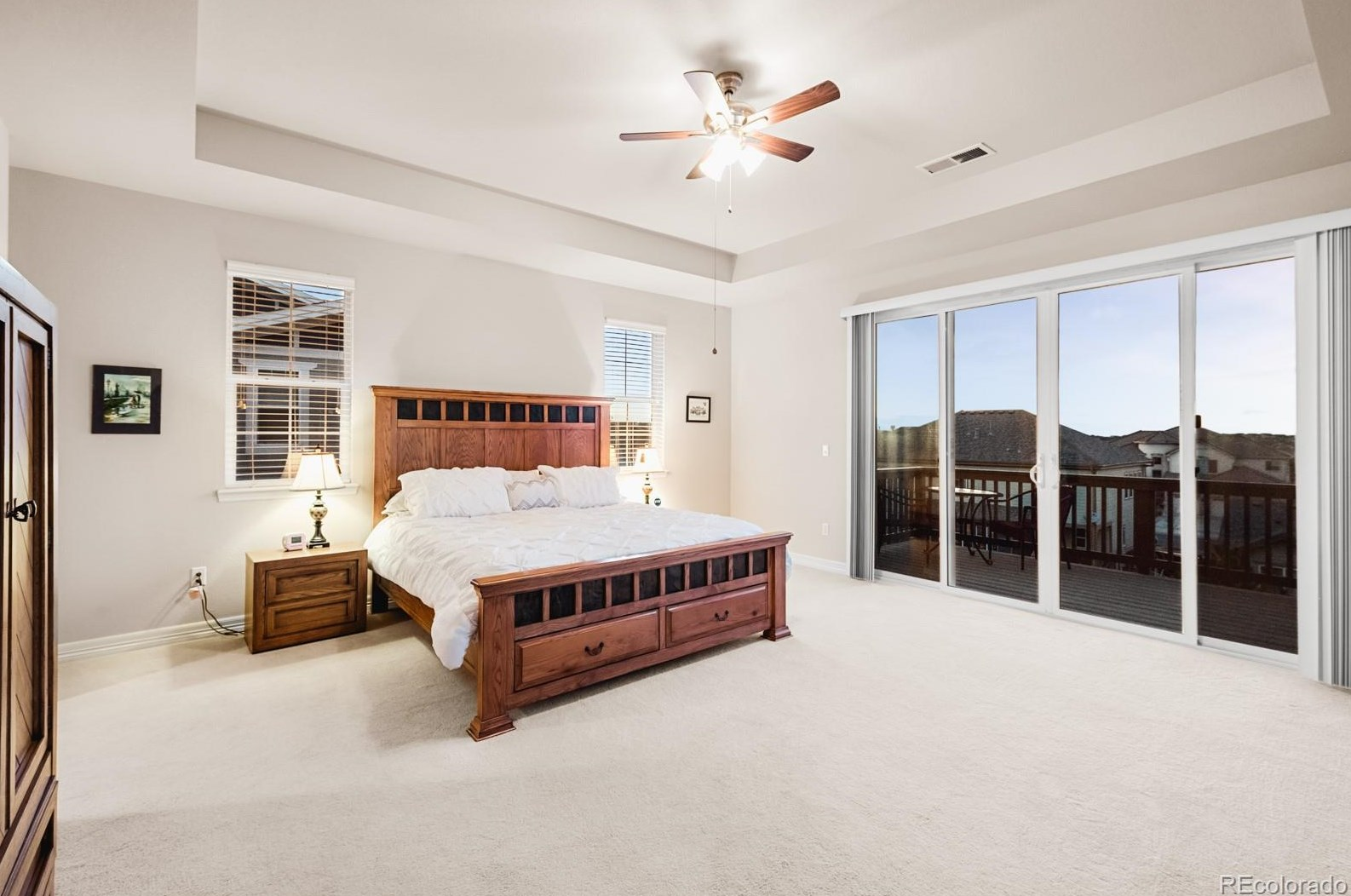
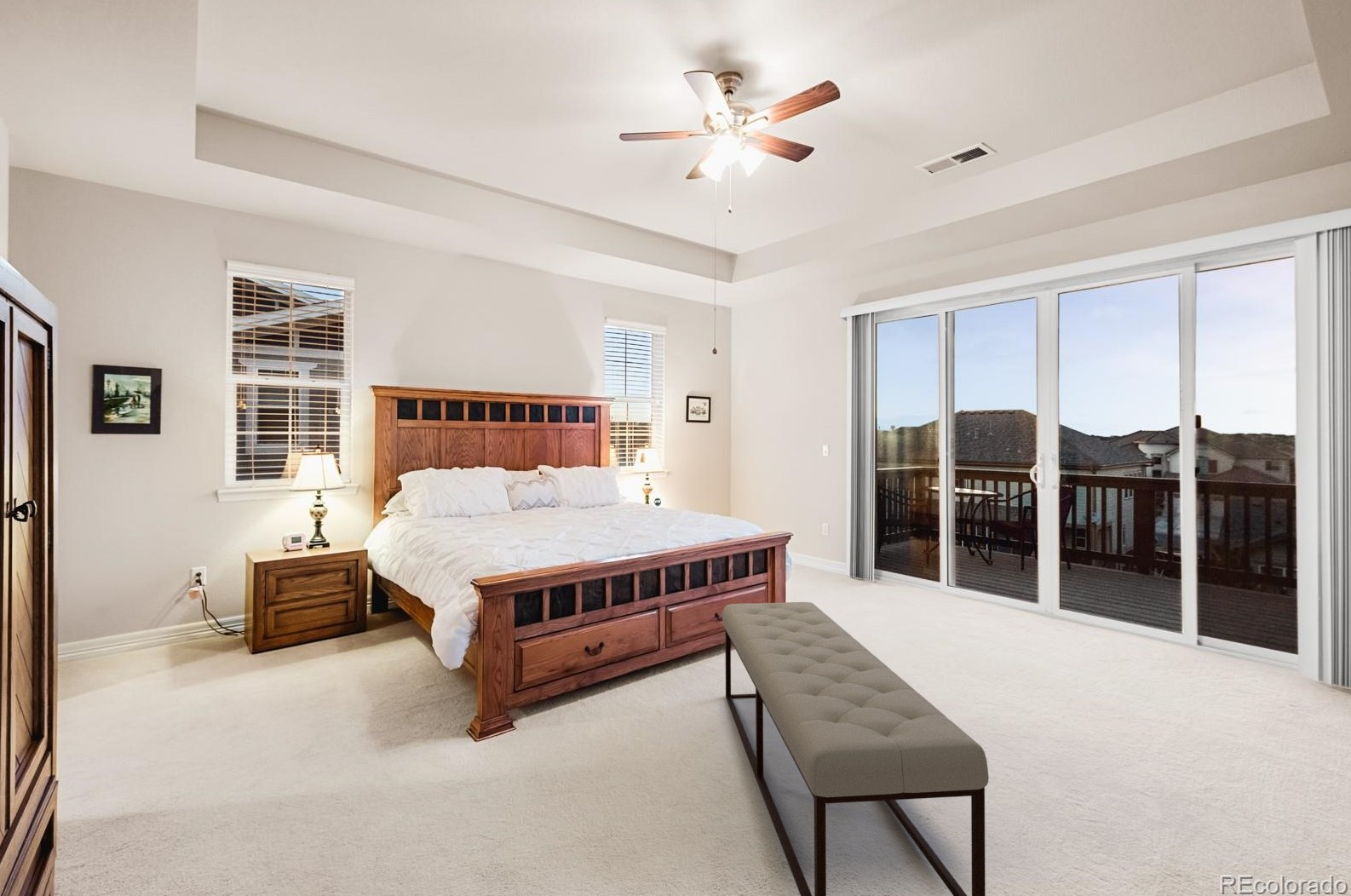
+ bench [721,601,990,896]
